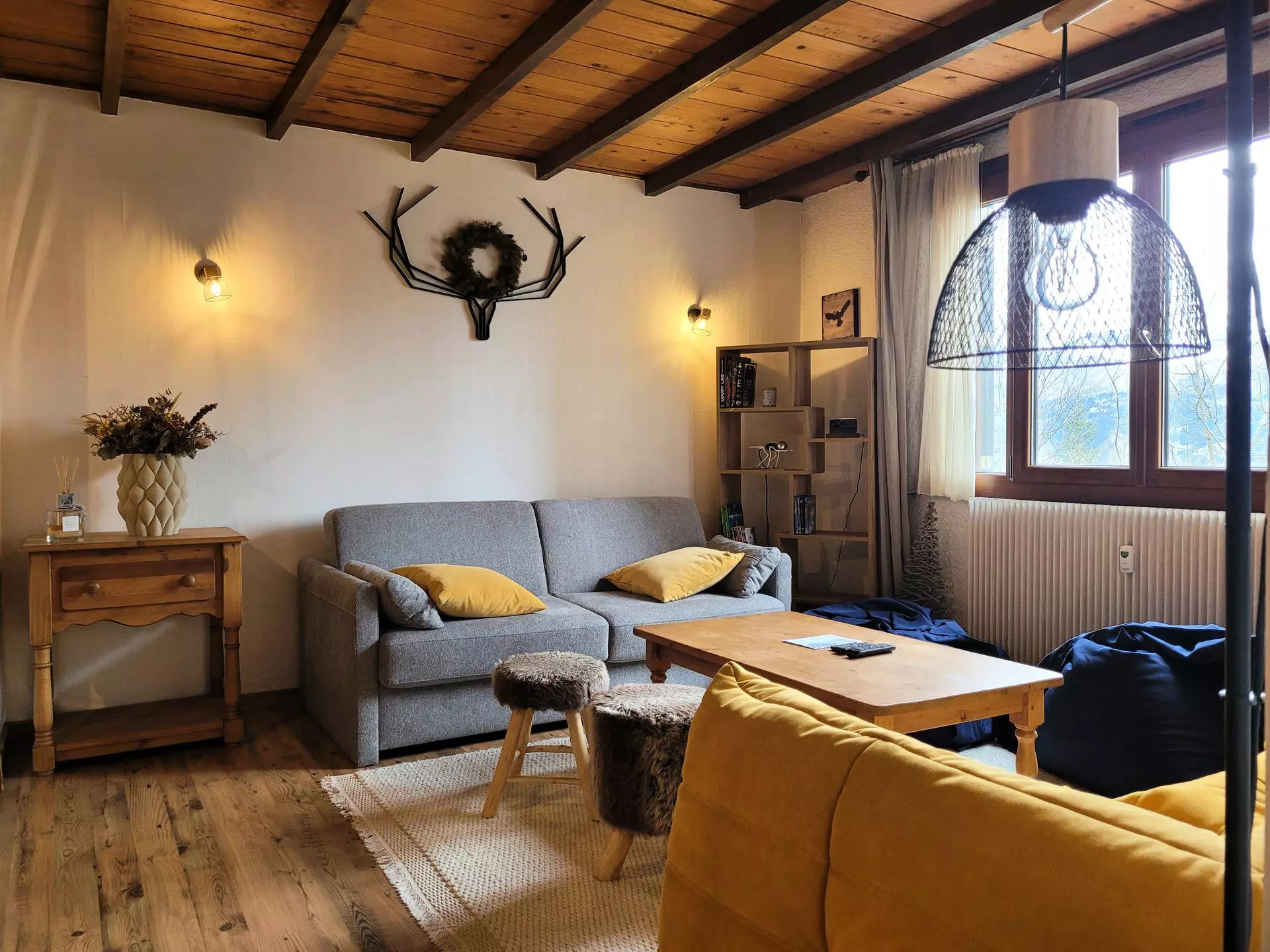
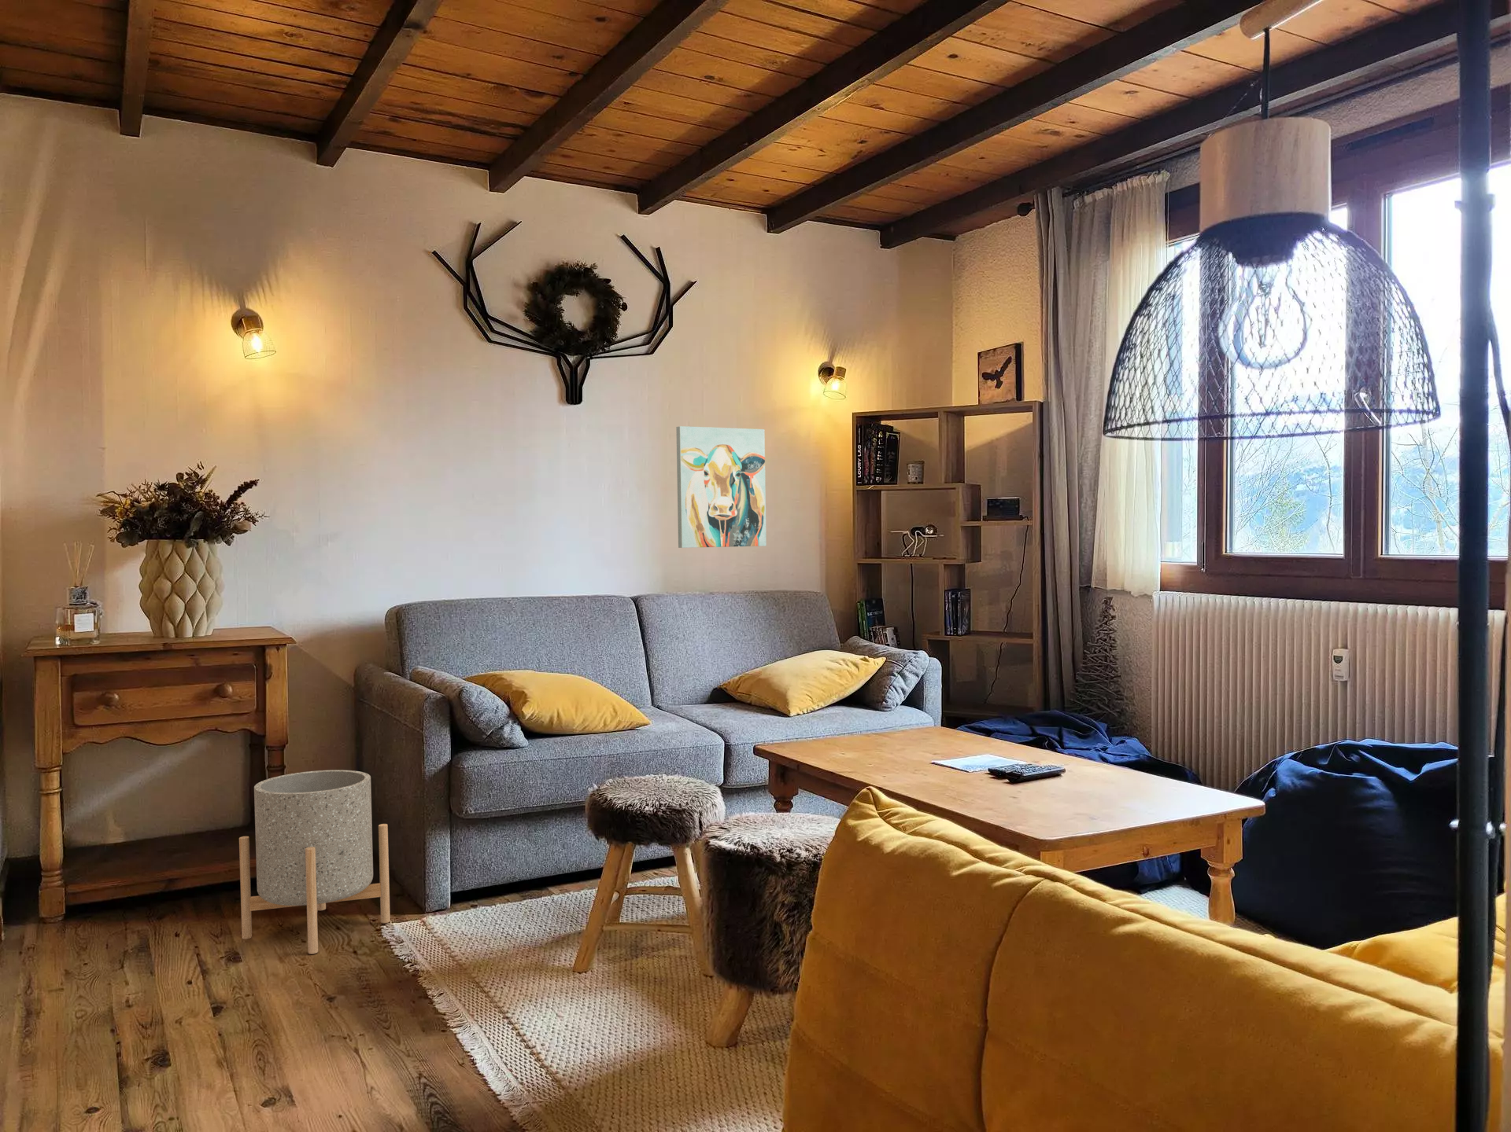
+ planter [238,769,391,955]
+ wall art [676,426,767,548]
